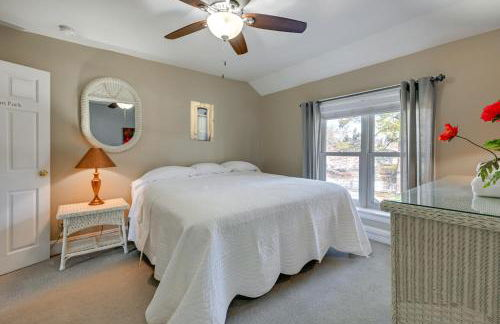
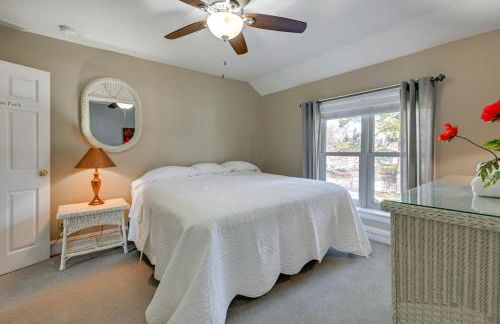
- wall art [189,100,215,143]
